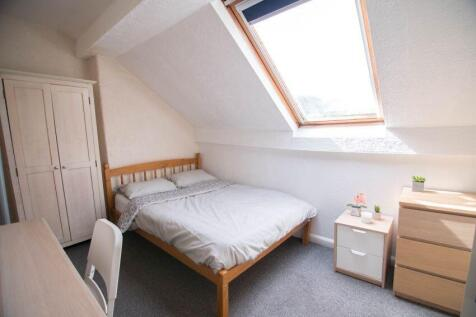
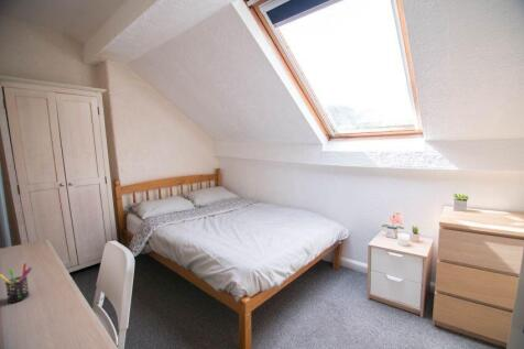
+ pen holder [0,262,33,304]
